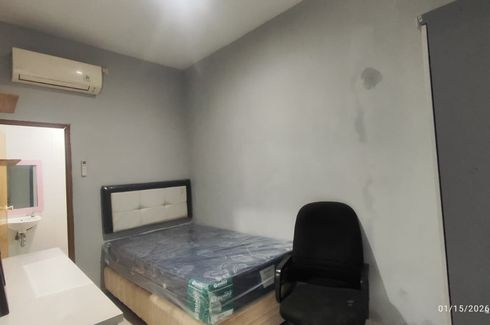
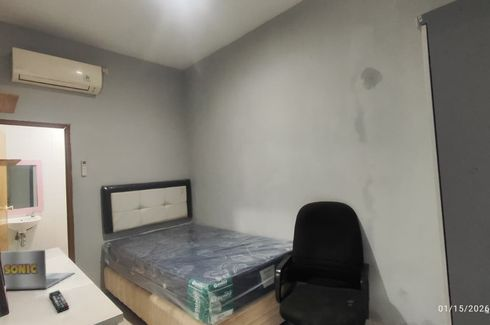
+ remote control [48,289,70,314]
+ laptop [0,249,76,291]
